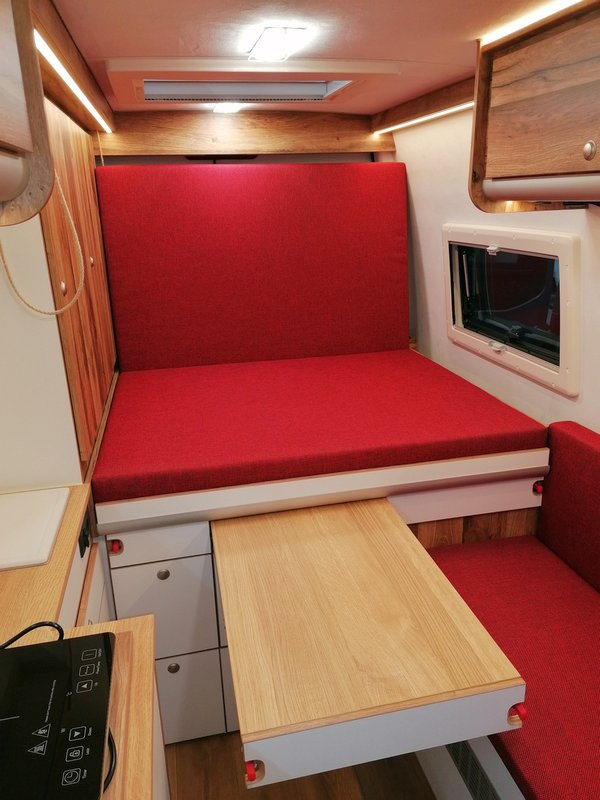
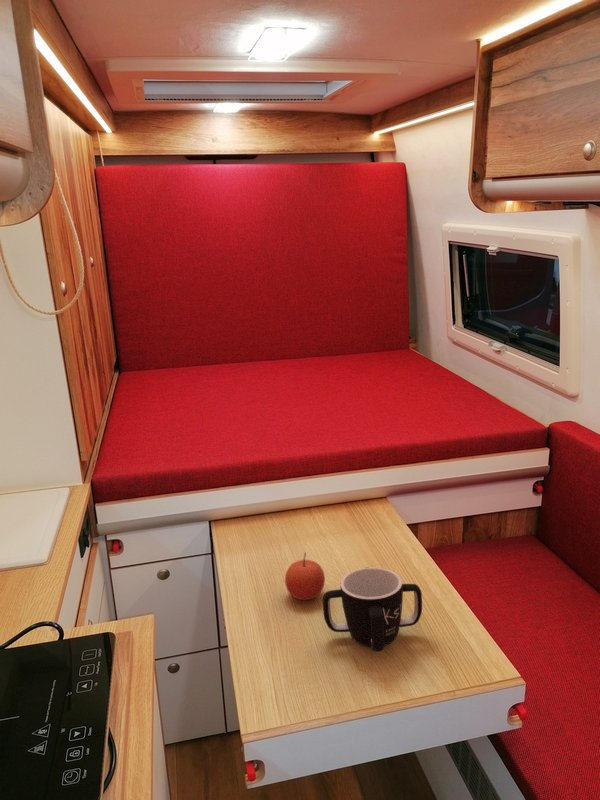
+ mug [322,566,423,652]
+ apple [284,552,326,601]
